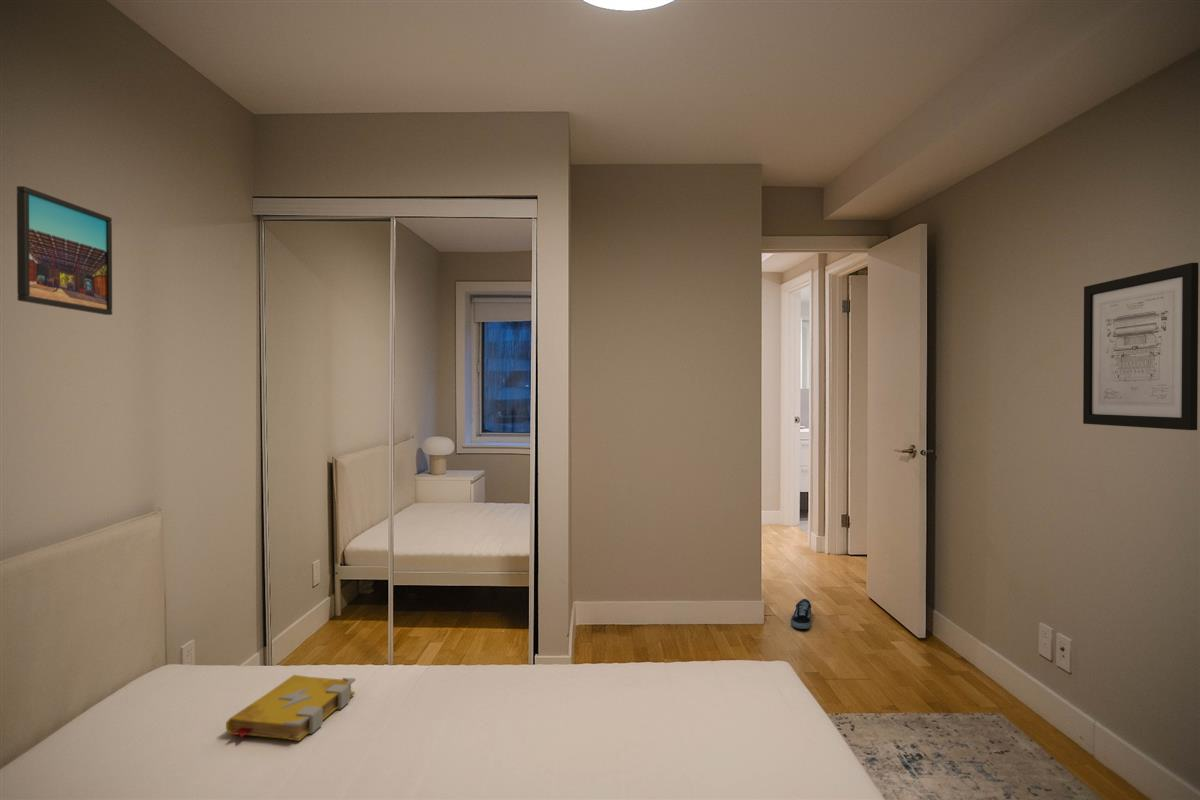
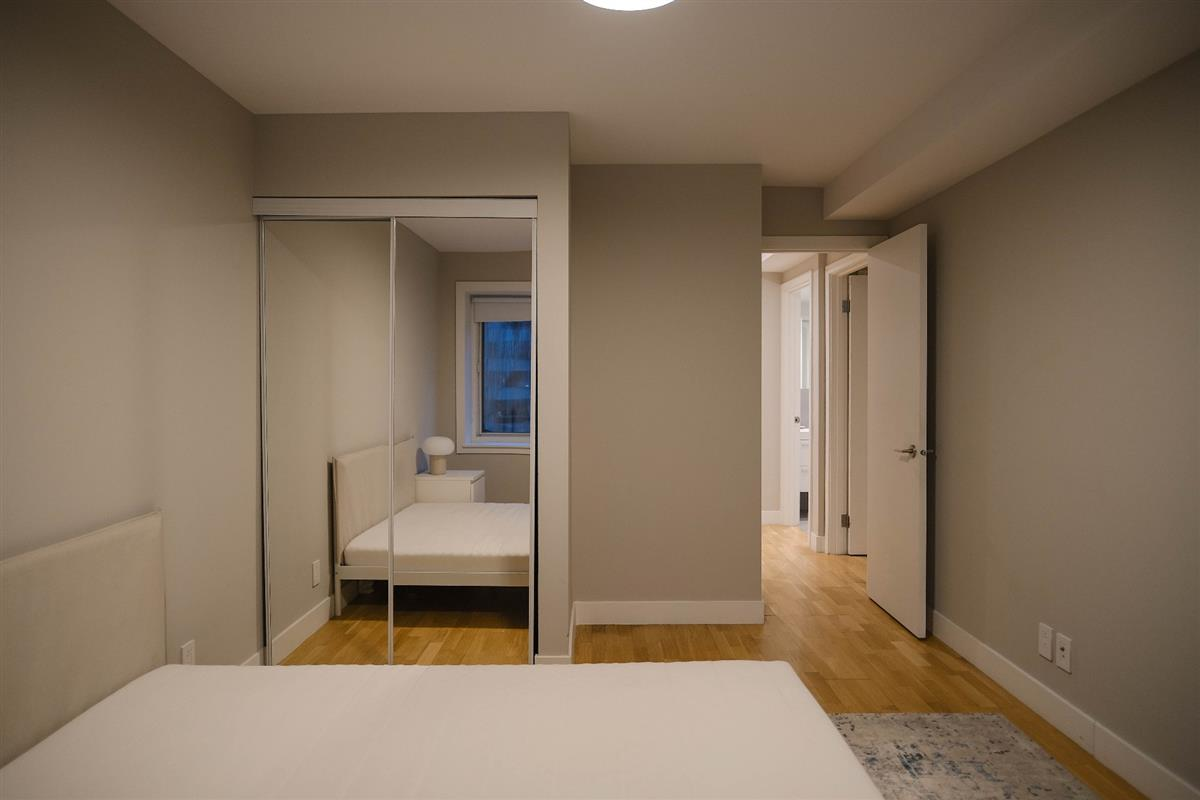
- spell book [225,674,356,742]
- wall art [1082,262,1200,431]
- shoe [790,598,812,630]
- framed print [16,185,113,316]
